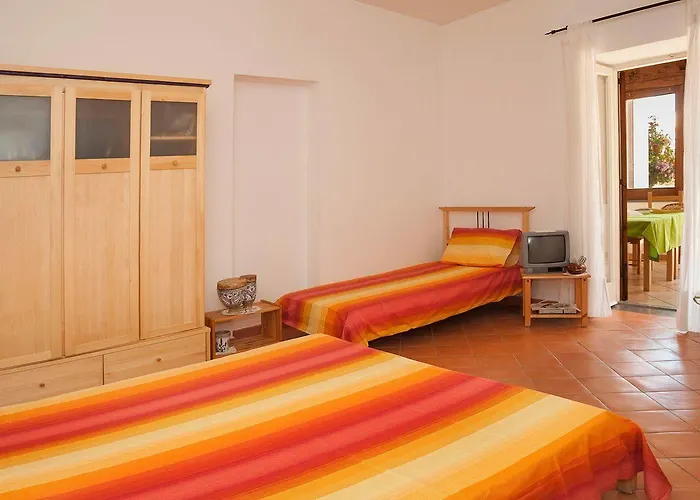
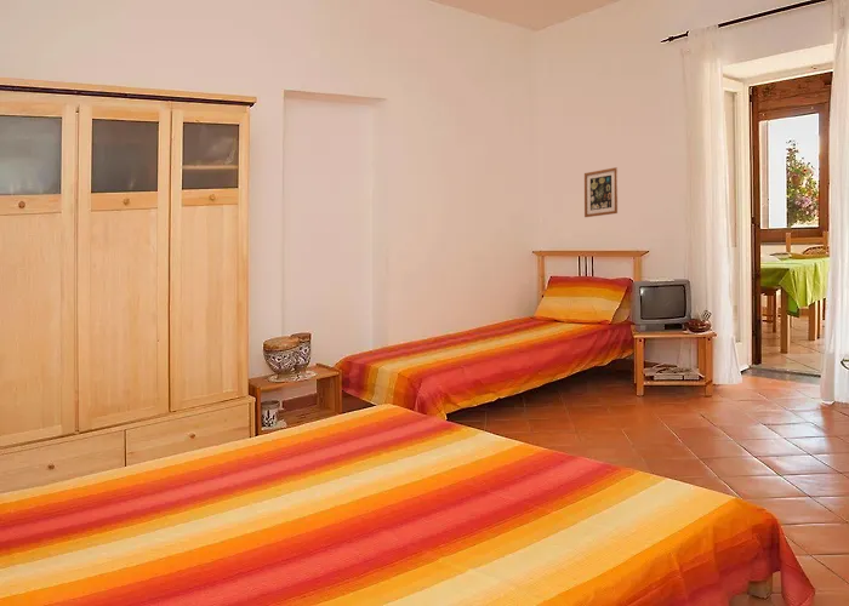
+ wall art [583,166,619,218]
